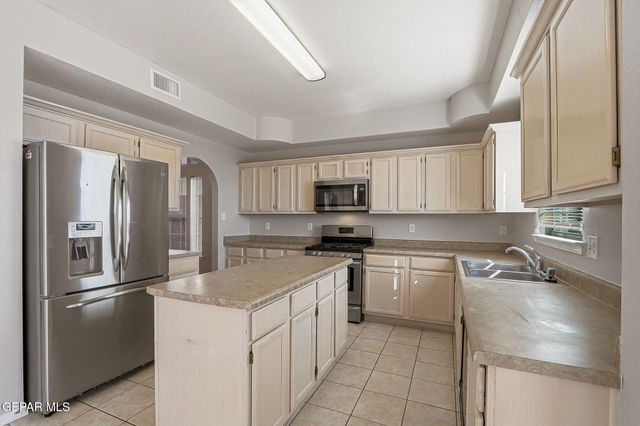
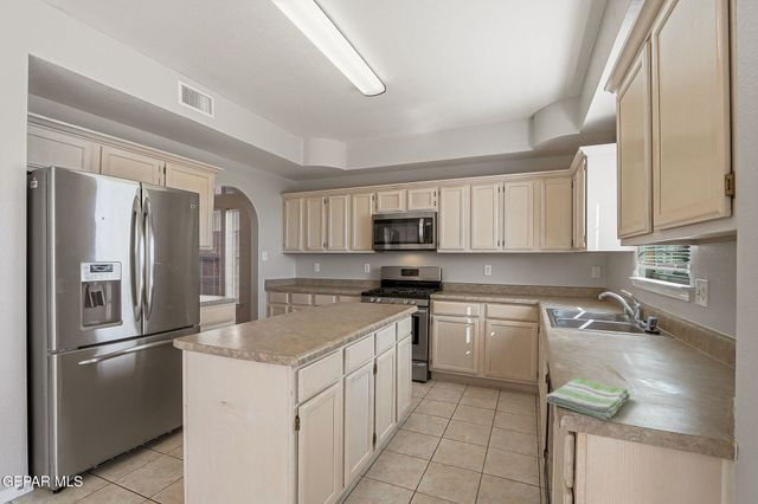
+ dish towel [545,377,631,421]
